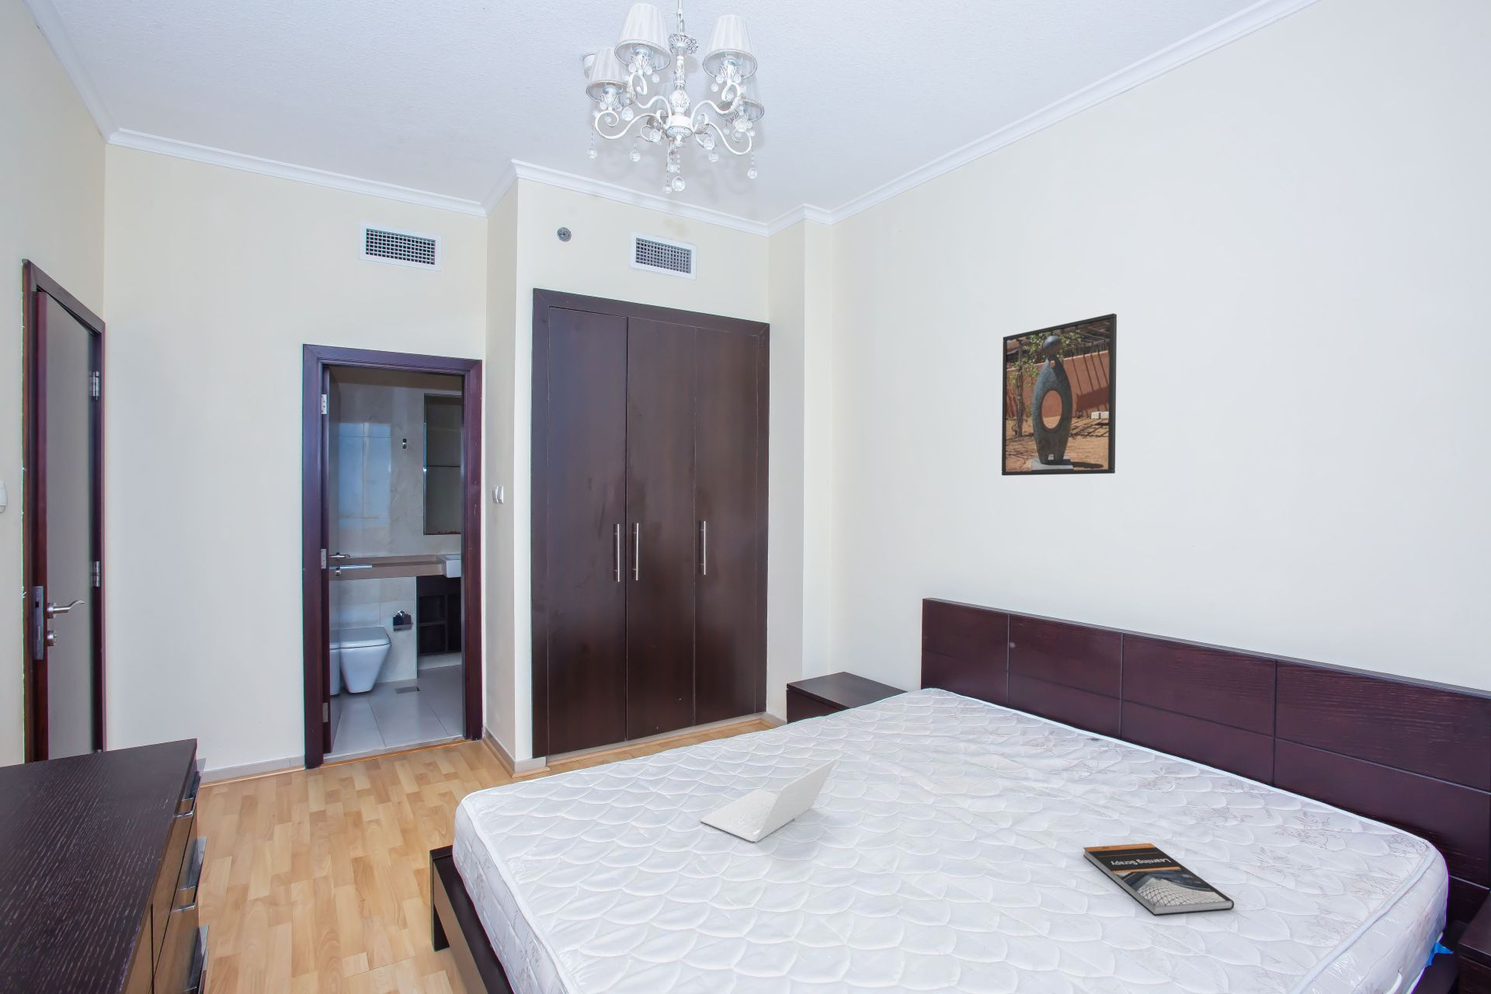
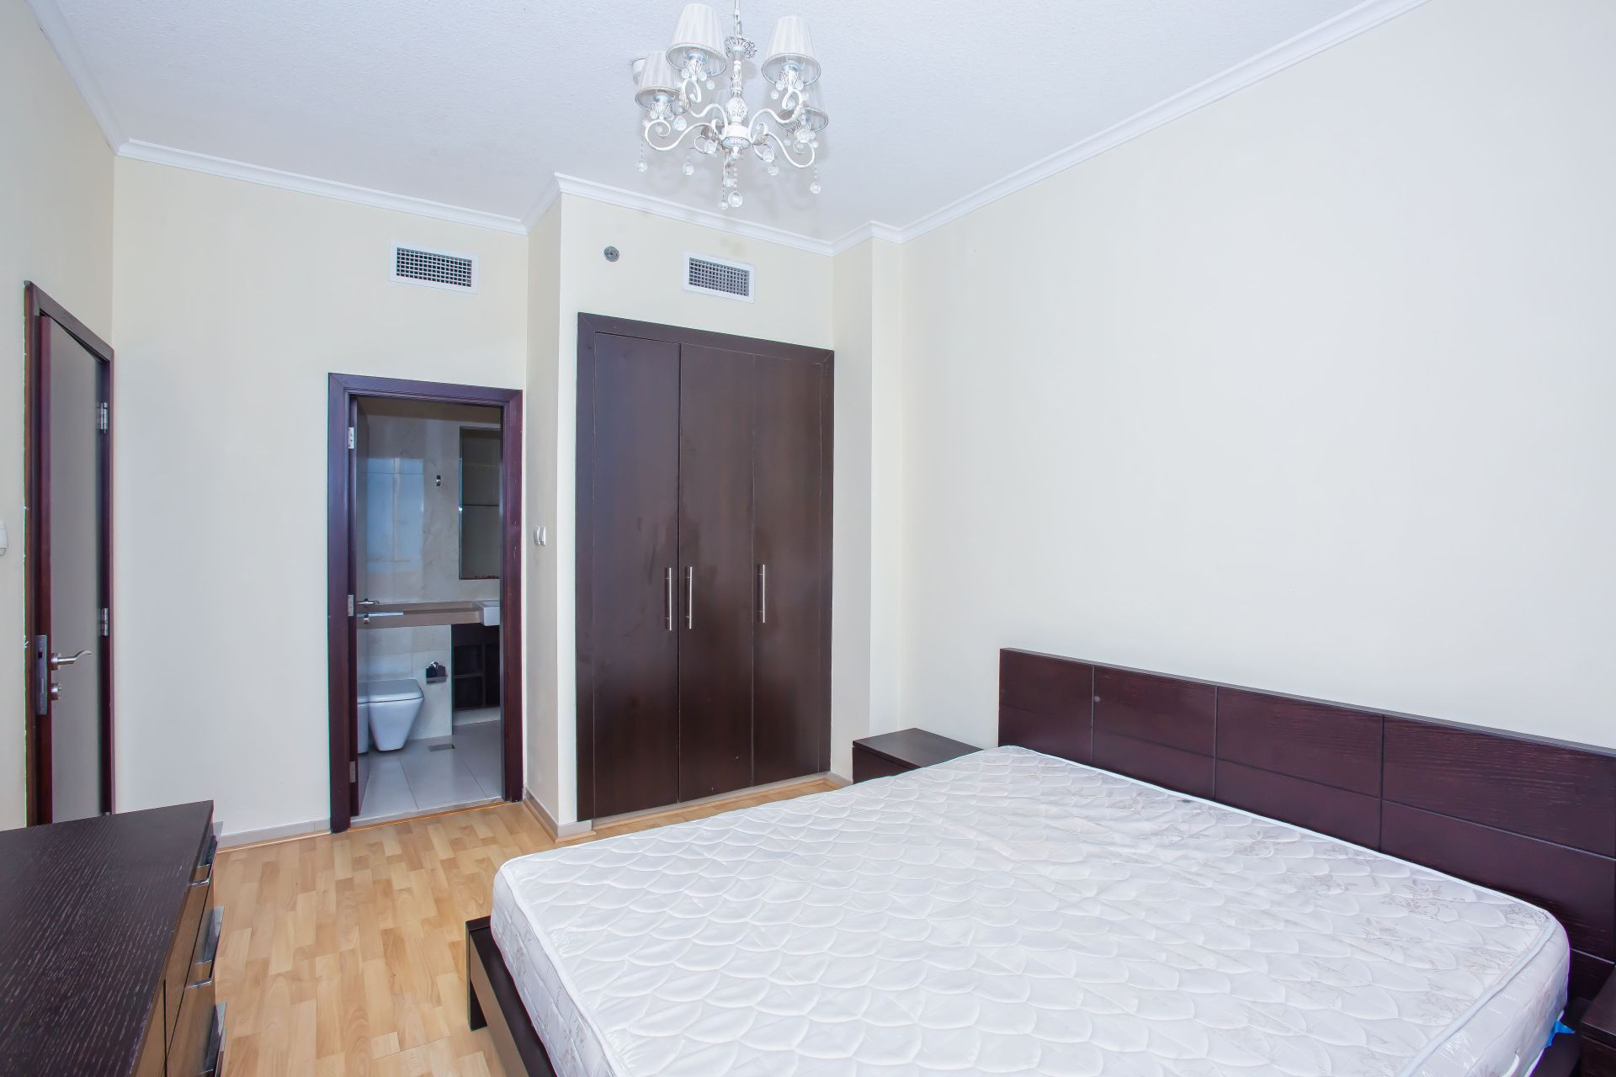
- laptop [700,757,838,843]
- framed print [1001,313,1117,476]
- book [1083,842,1235,916]
